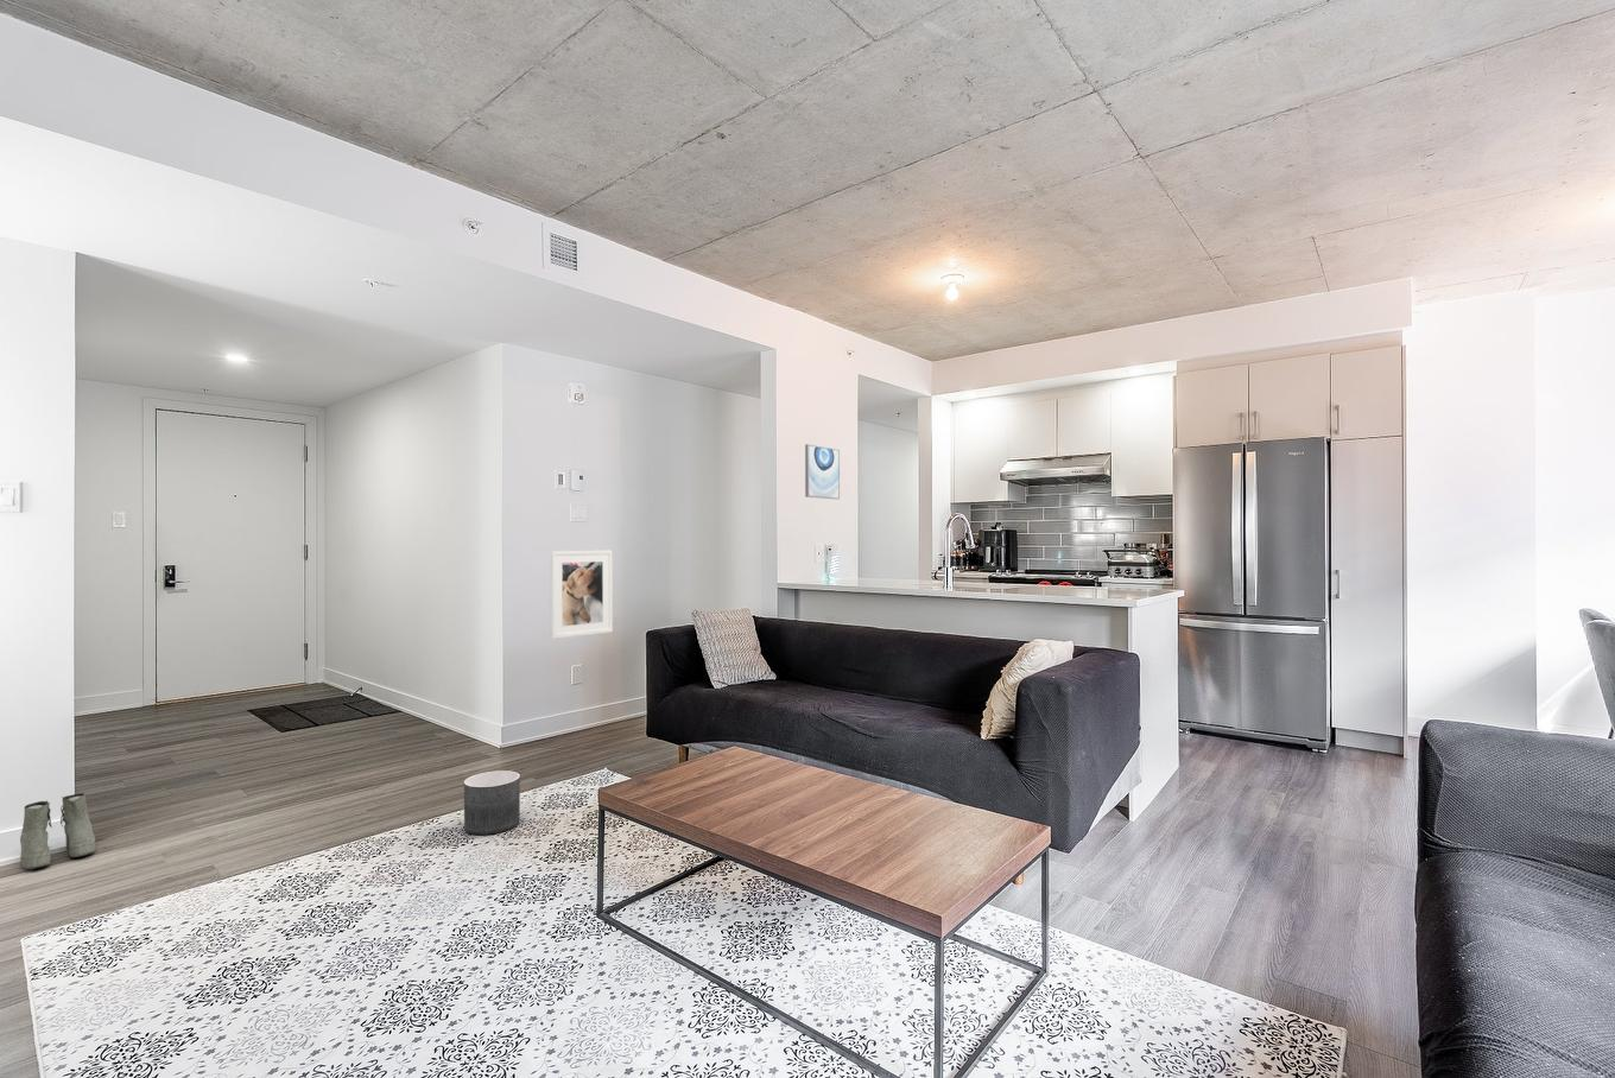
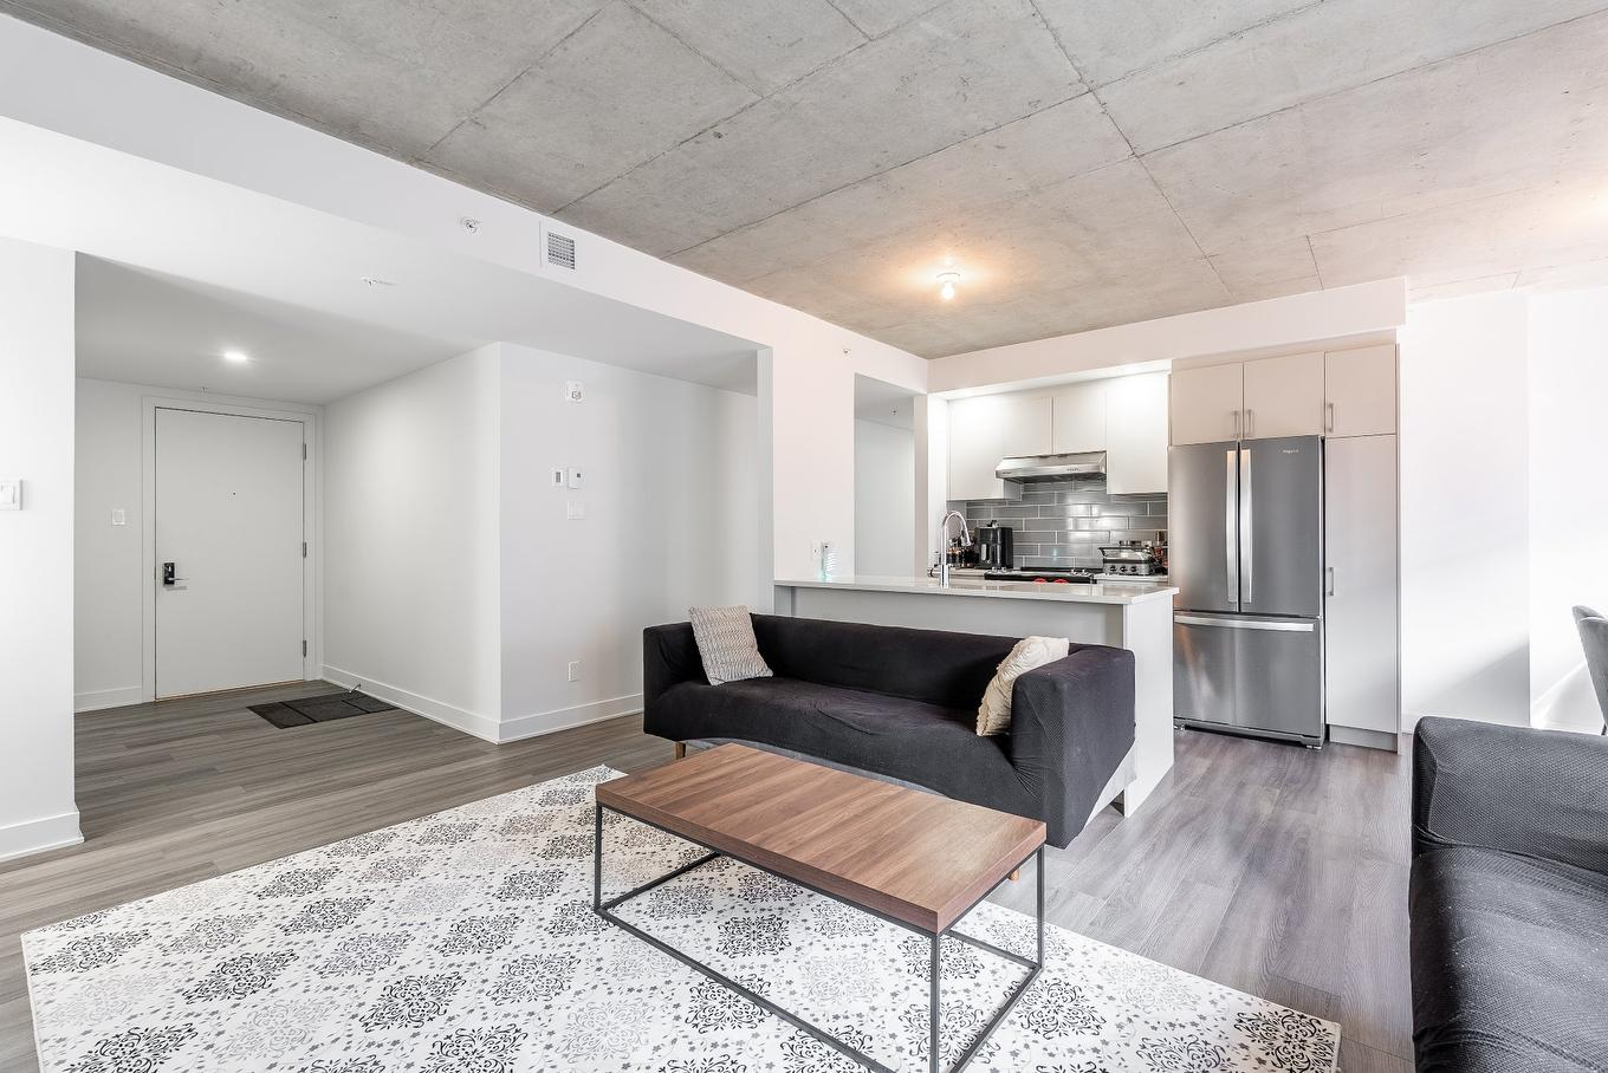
- planter [463,769,521,836]
- wall art [804,443,841,500]
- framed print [550,550,614,640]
- boots [19,792,96,870]
